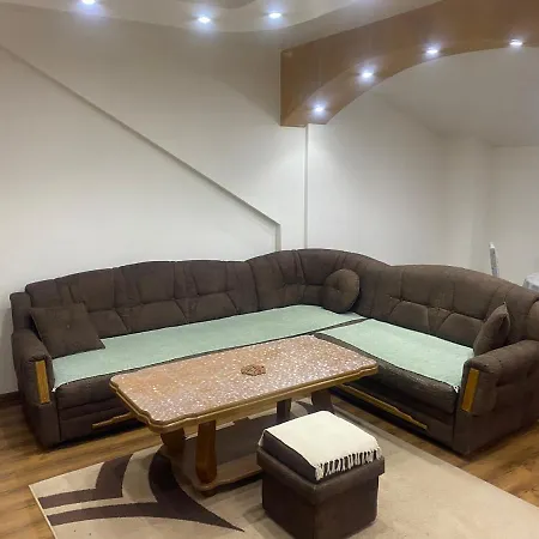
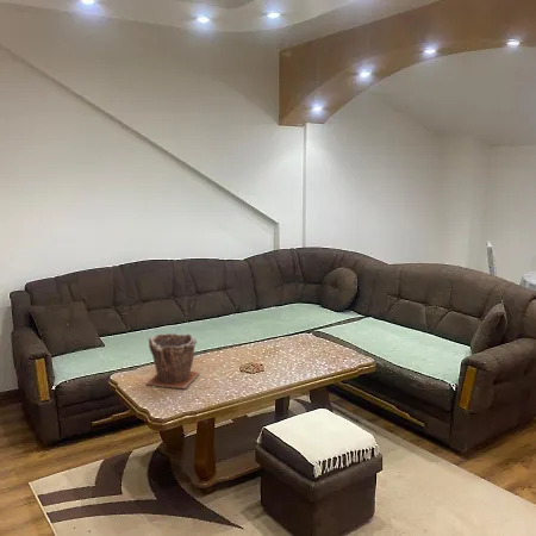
+ plant pot [144,332,200,389]
